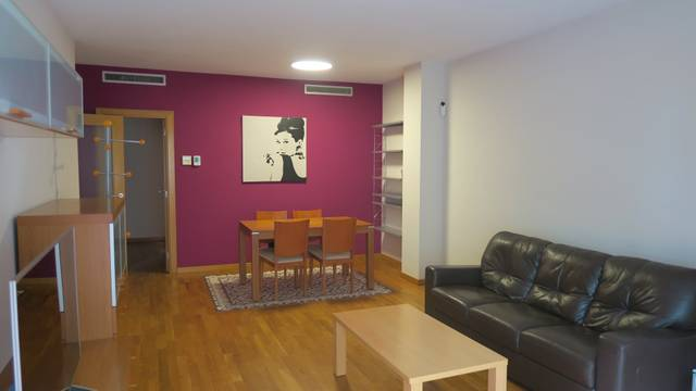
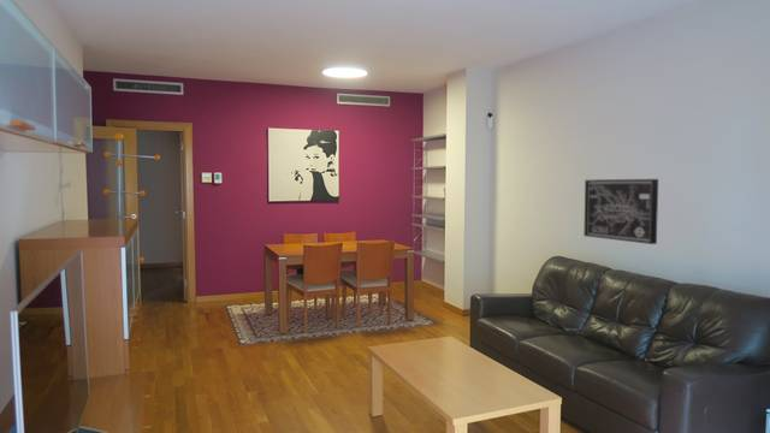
+ wall art [582,178,659,245]
